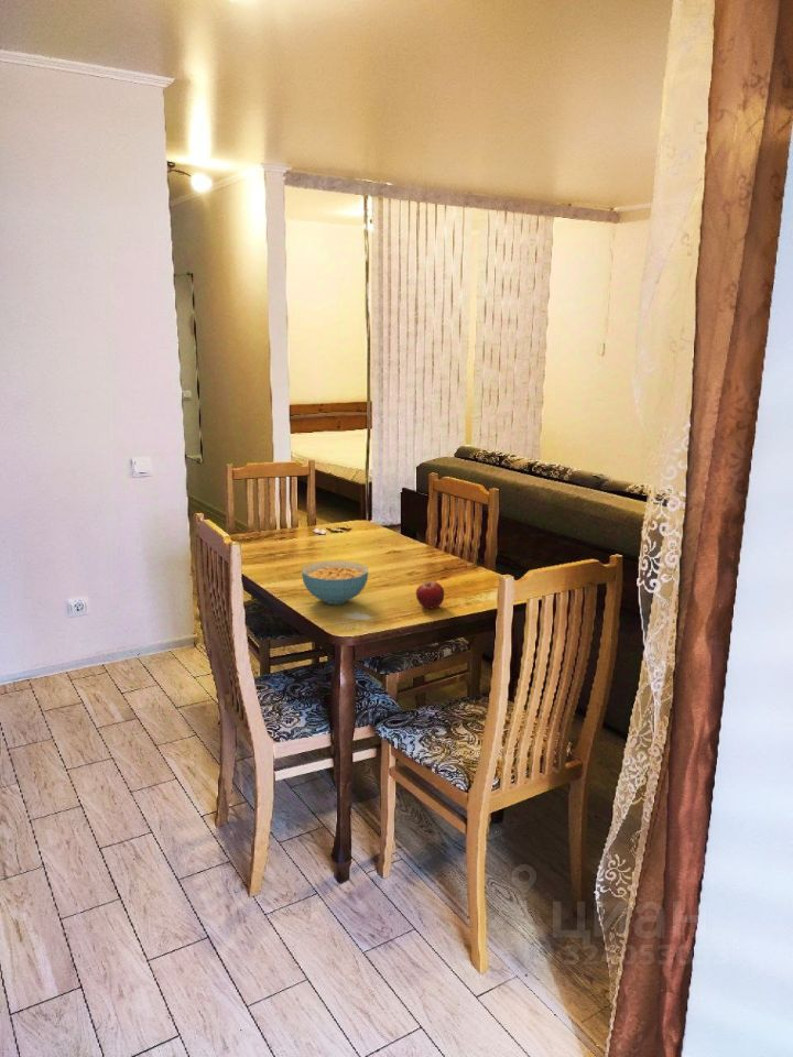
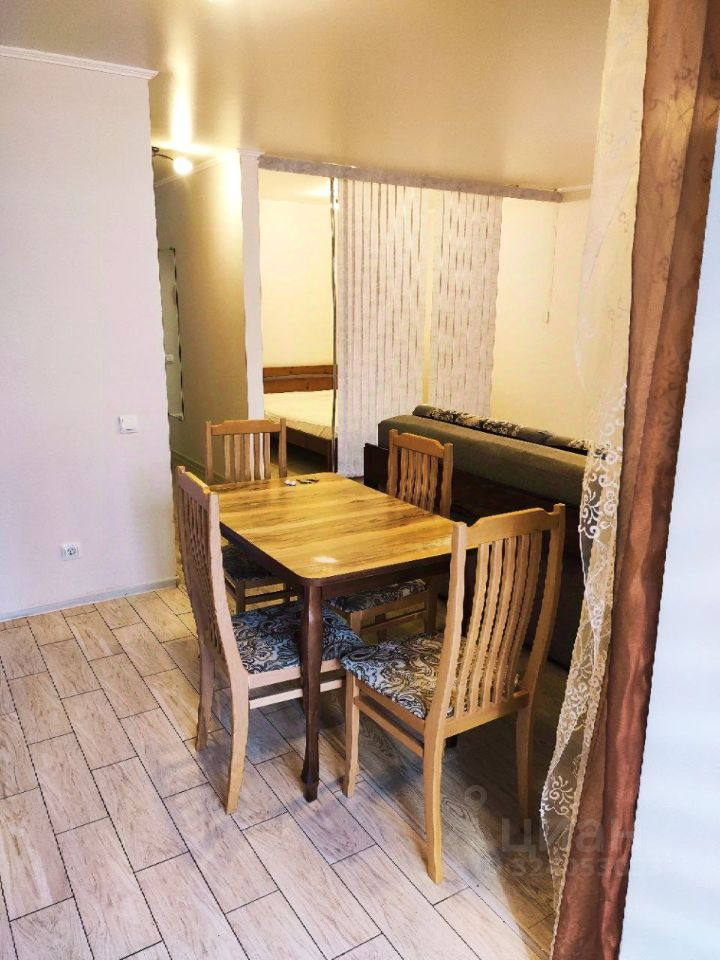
- fruit [415,580,445,609]
- cereal bowl [301,559,369,606]
